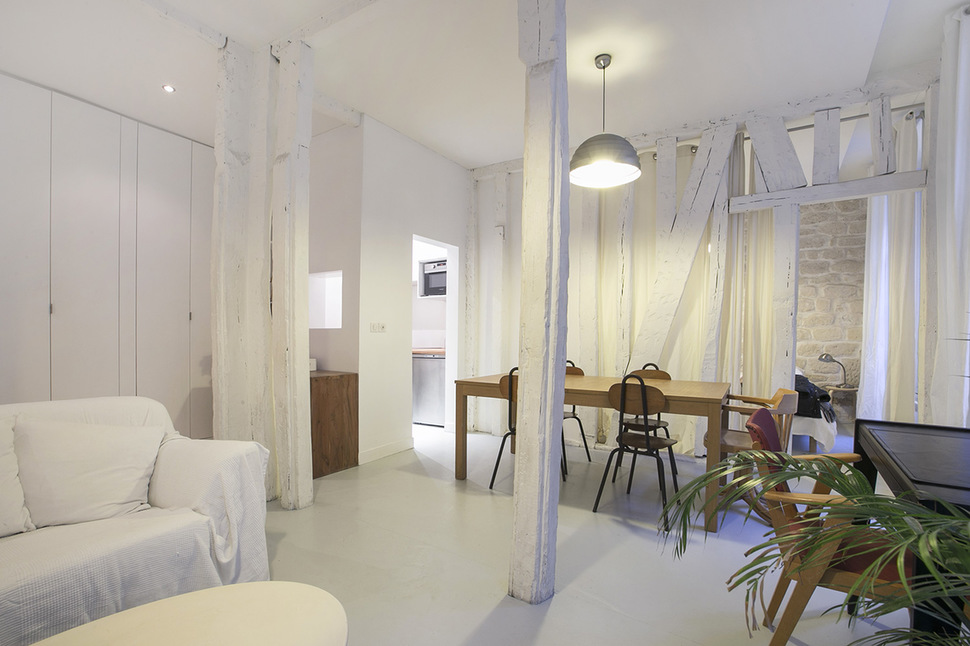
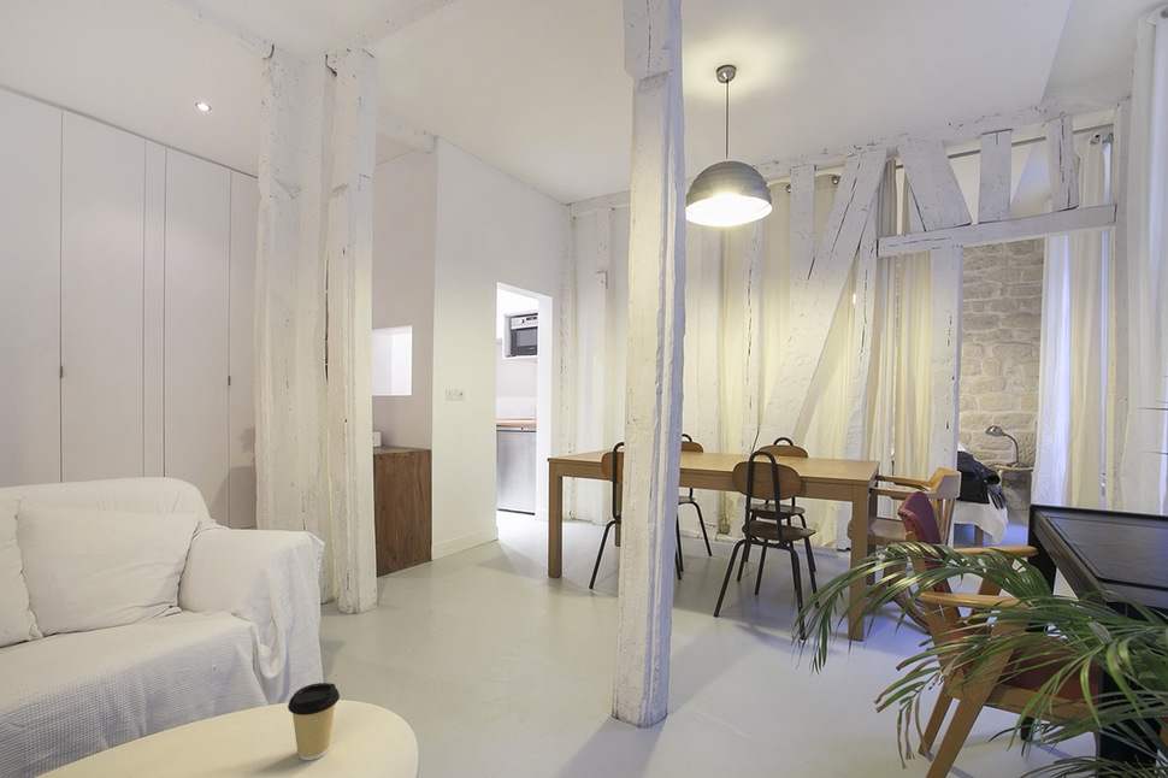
+ coffee cup [287,682,341,761]
